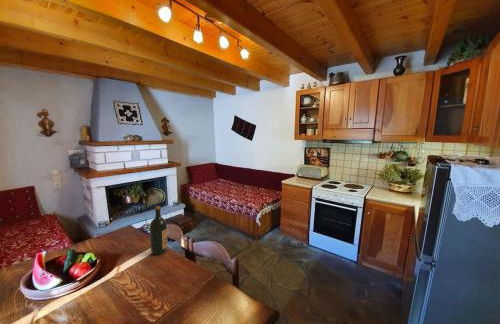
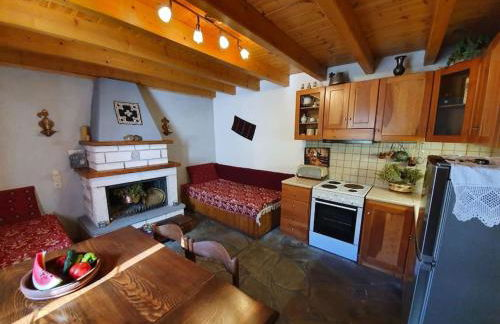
- wine bottle [149,205,169,256]
